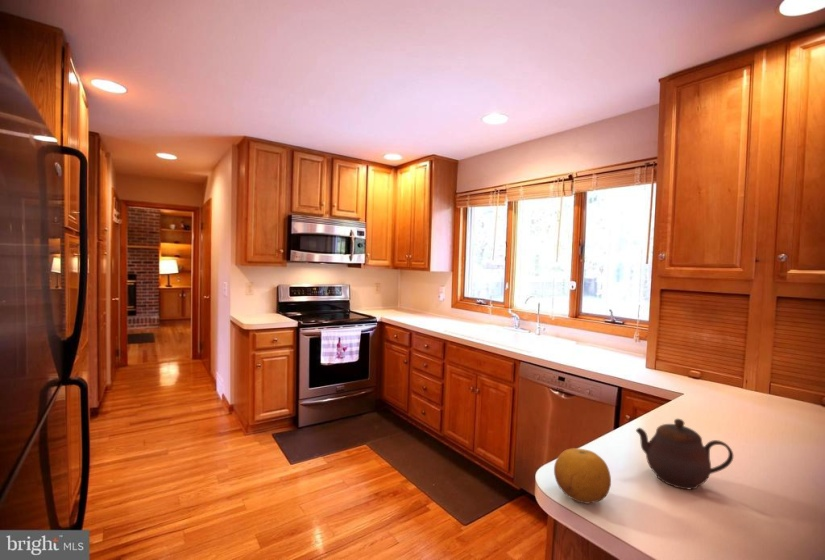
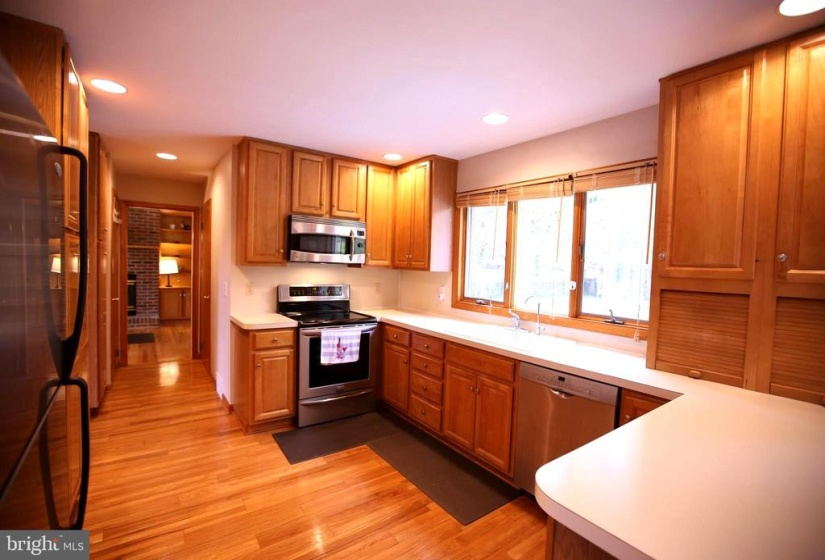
- fruit [553,447,612,505]
- teapot [635,418,734,490]
